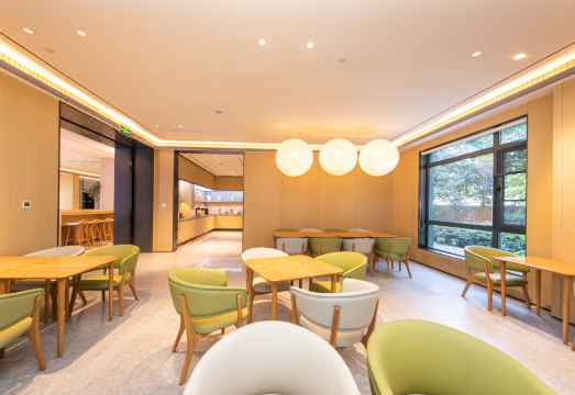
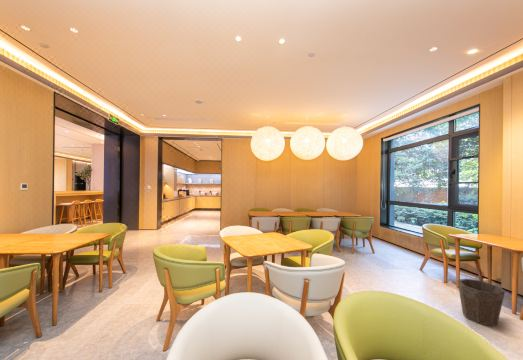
+ waste bin [457,278,506,328]
